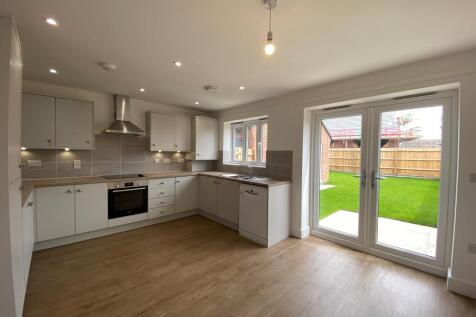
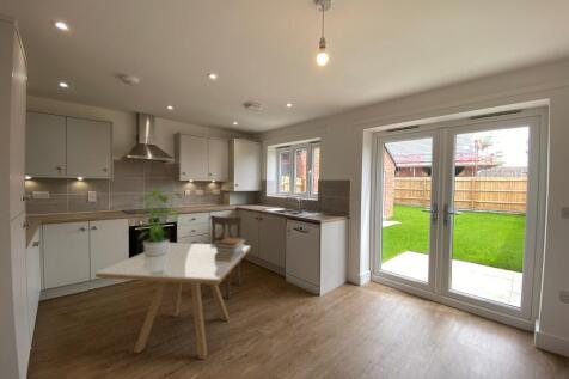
+ dining table [94,242,251,360]
+ potted plant [135,187,184,257]
+ book stack [214,236,247,262]
+ dining chair [200,214,243,300]
